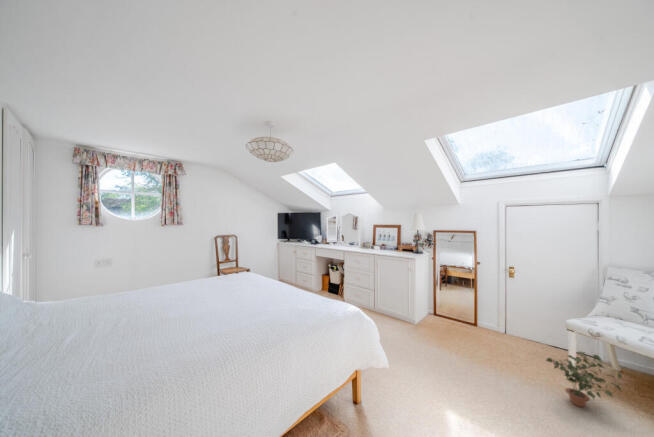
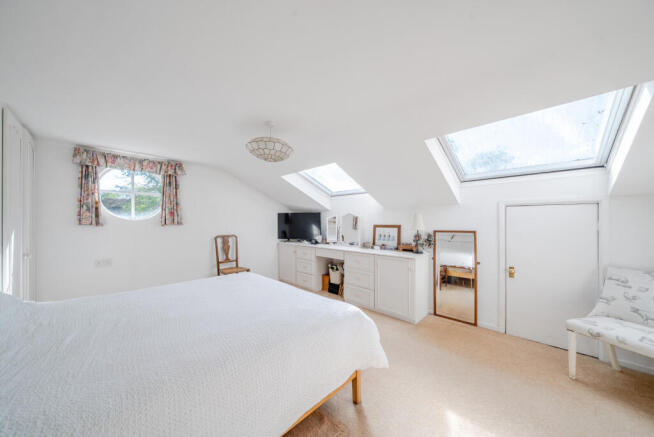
- potted plant [545,350,625,408]
